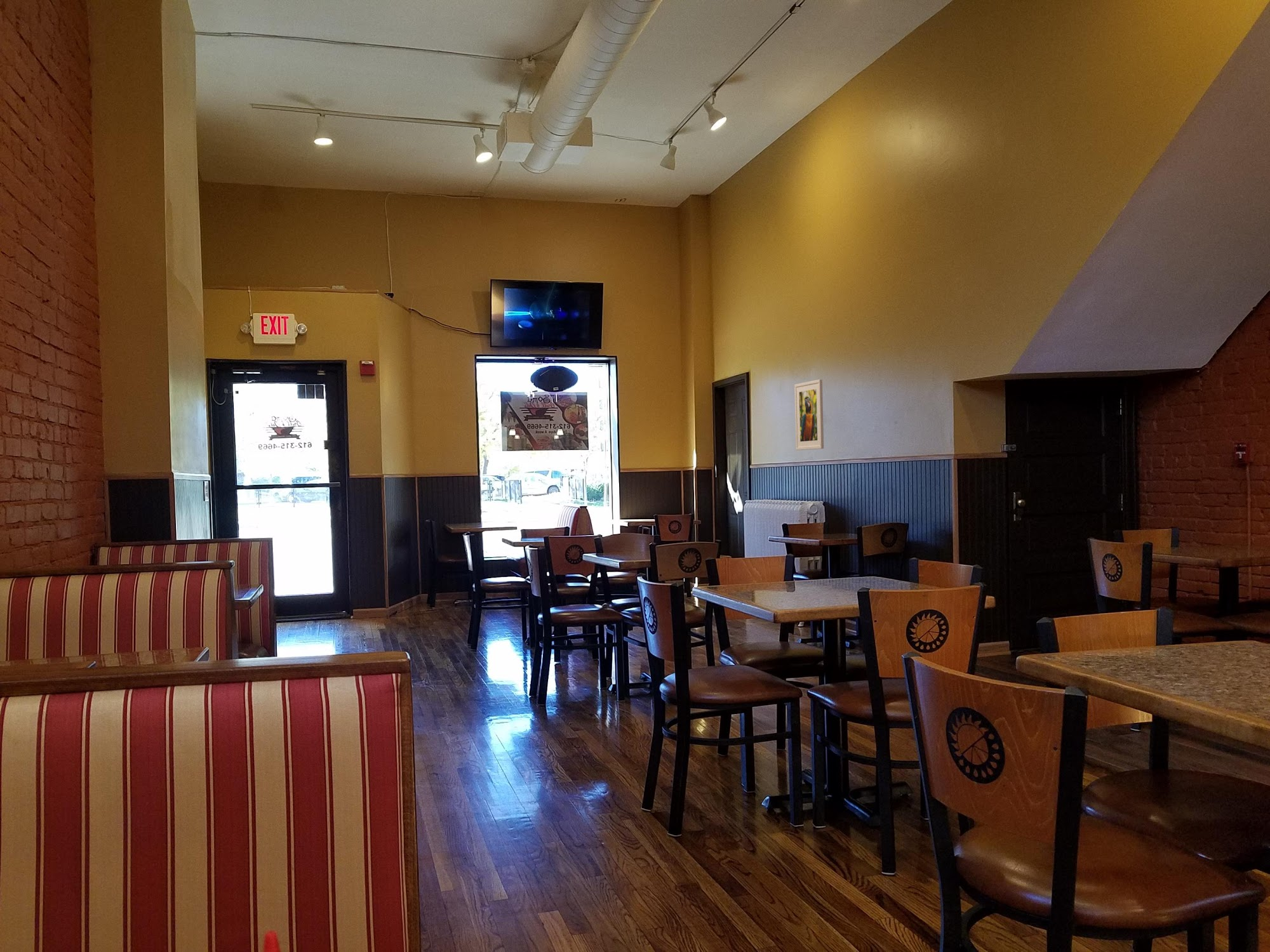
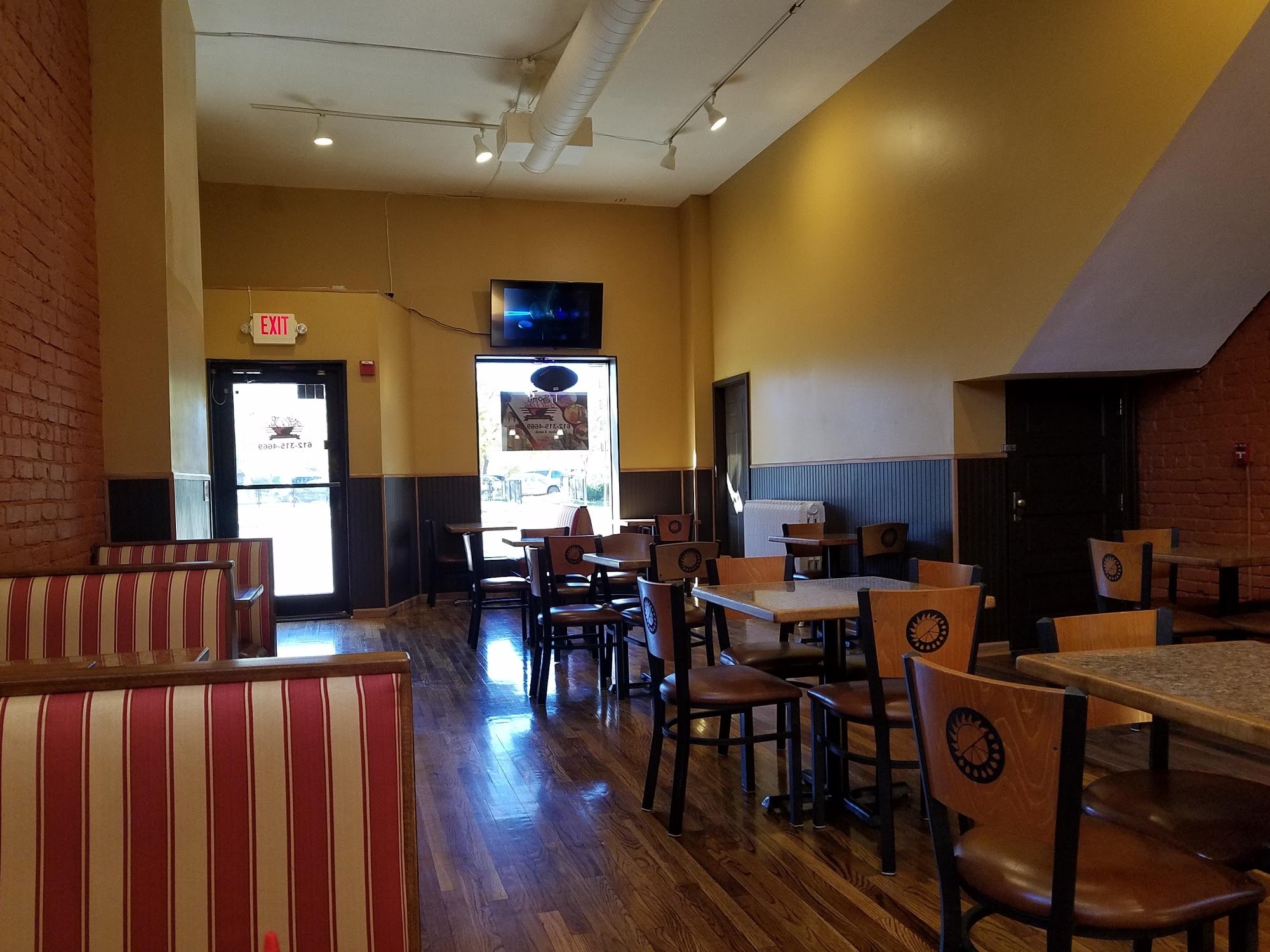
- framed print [794,379,824,451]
